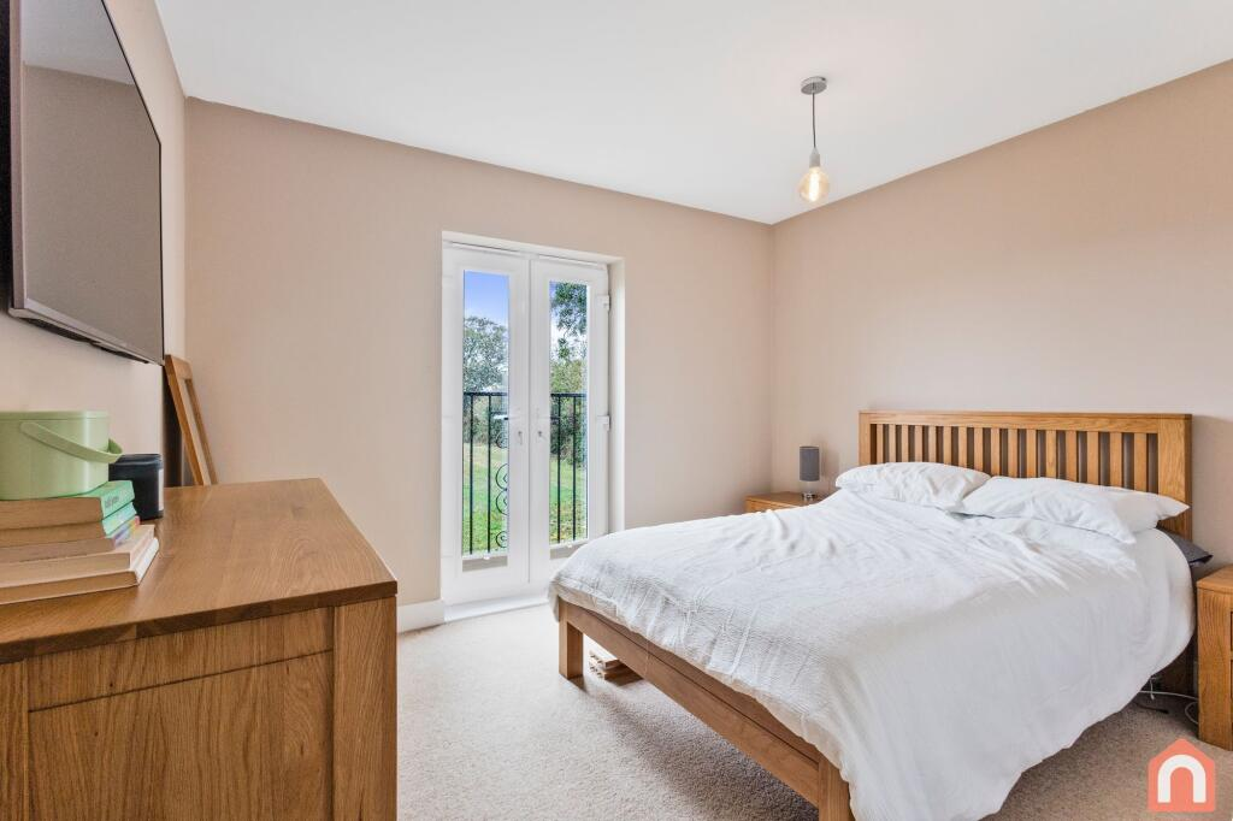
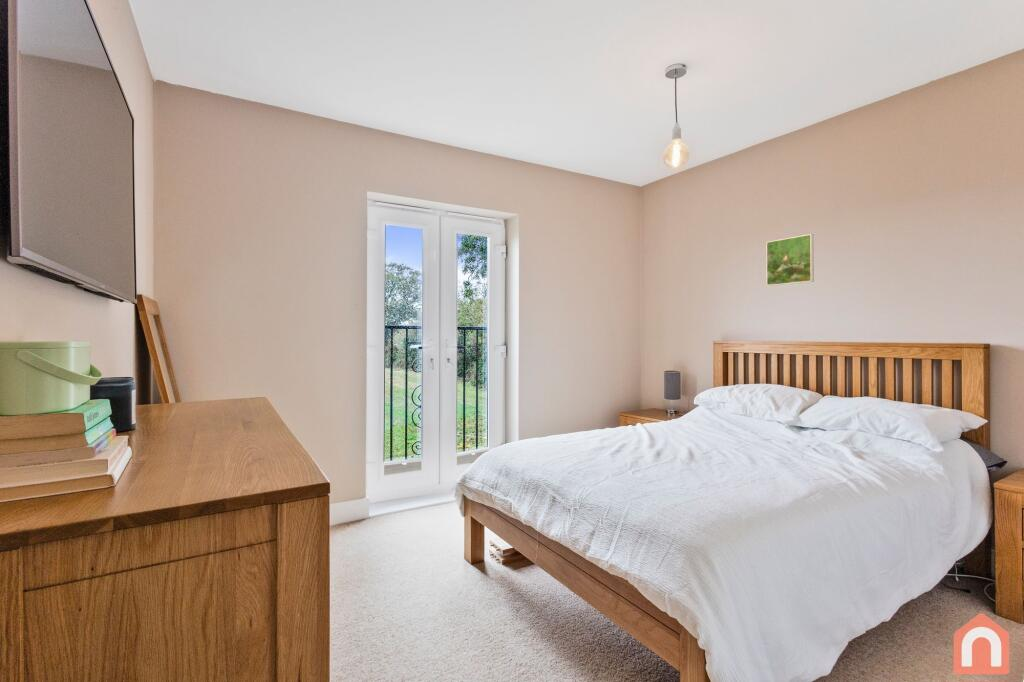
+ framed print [765,233,815,287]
